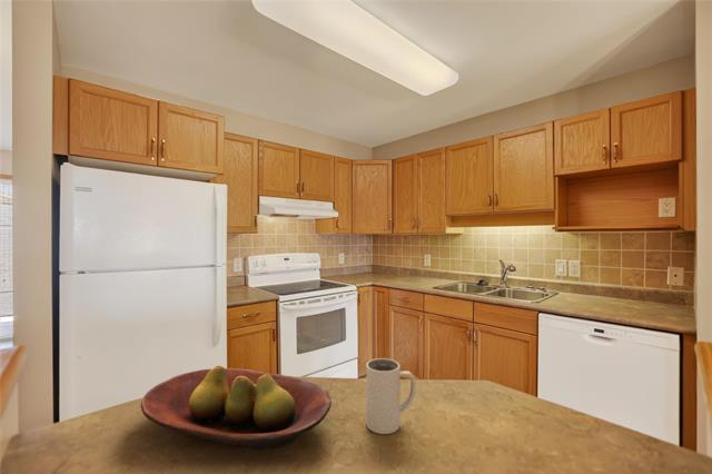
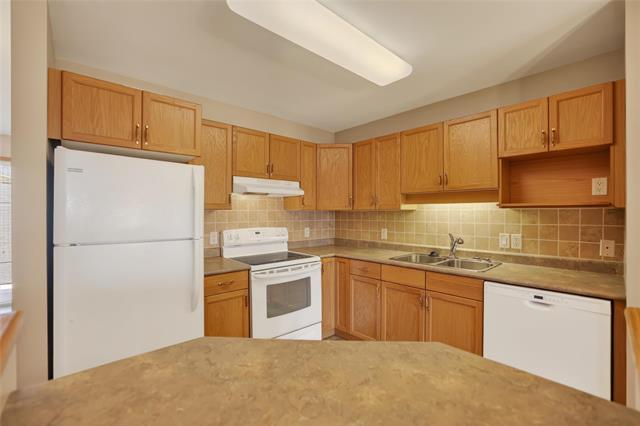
- fruit bowl [140,365,333,450]
- mug [365,357,417,435]
